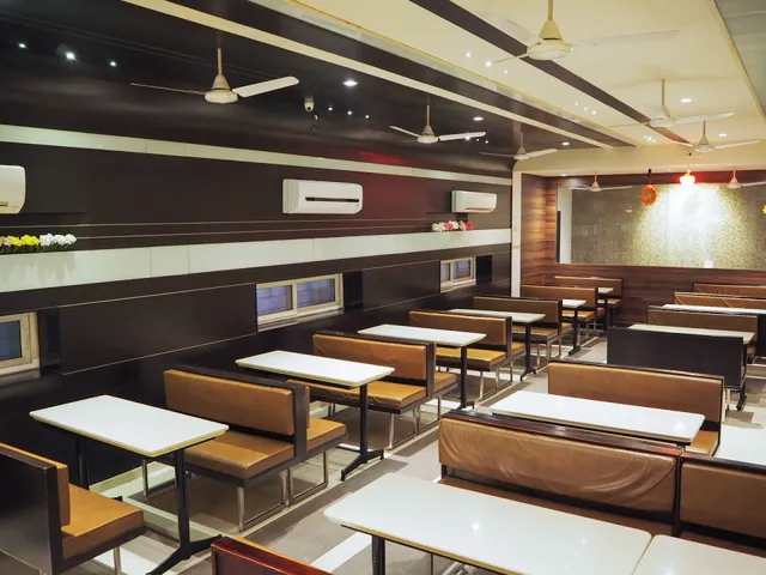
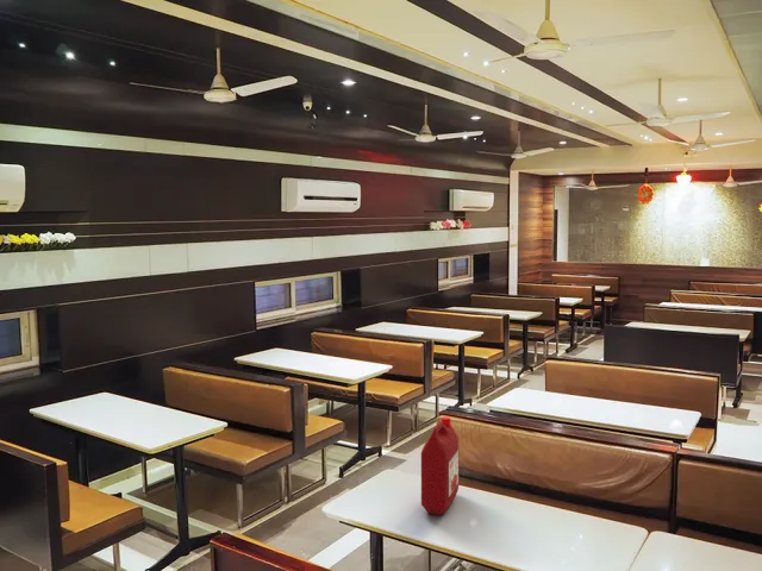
+ ketchup jug [420,416,460,516]
